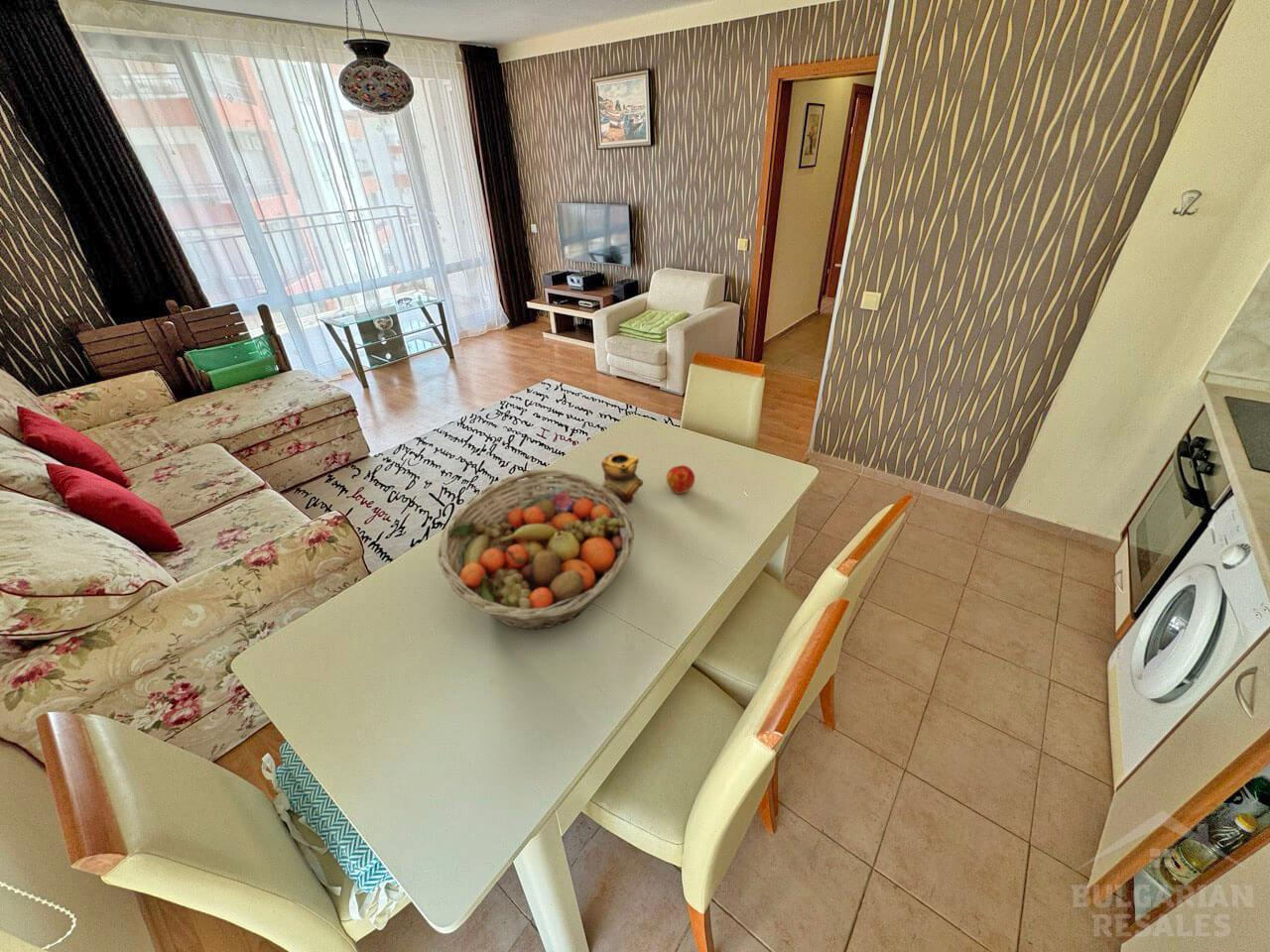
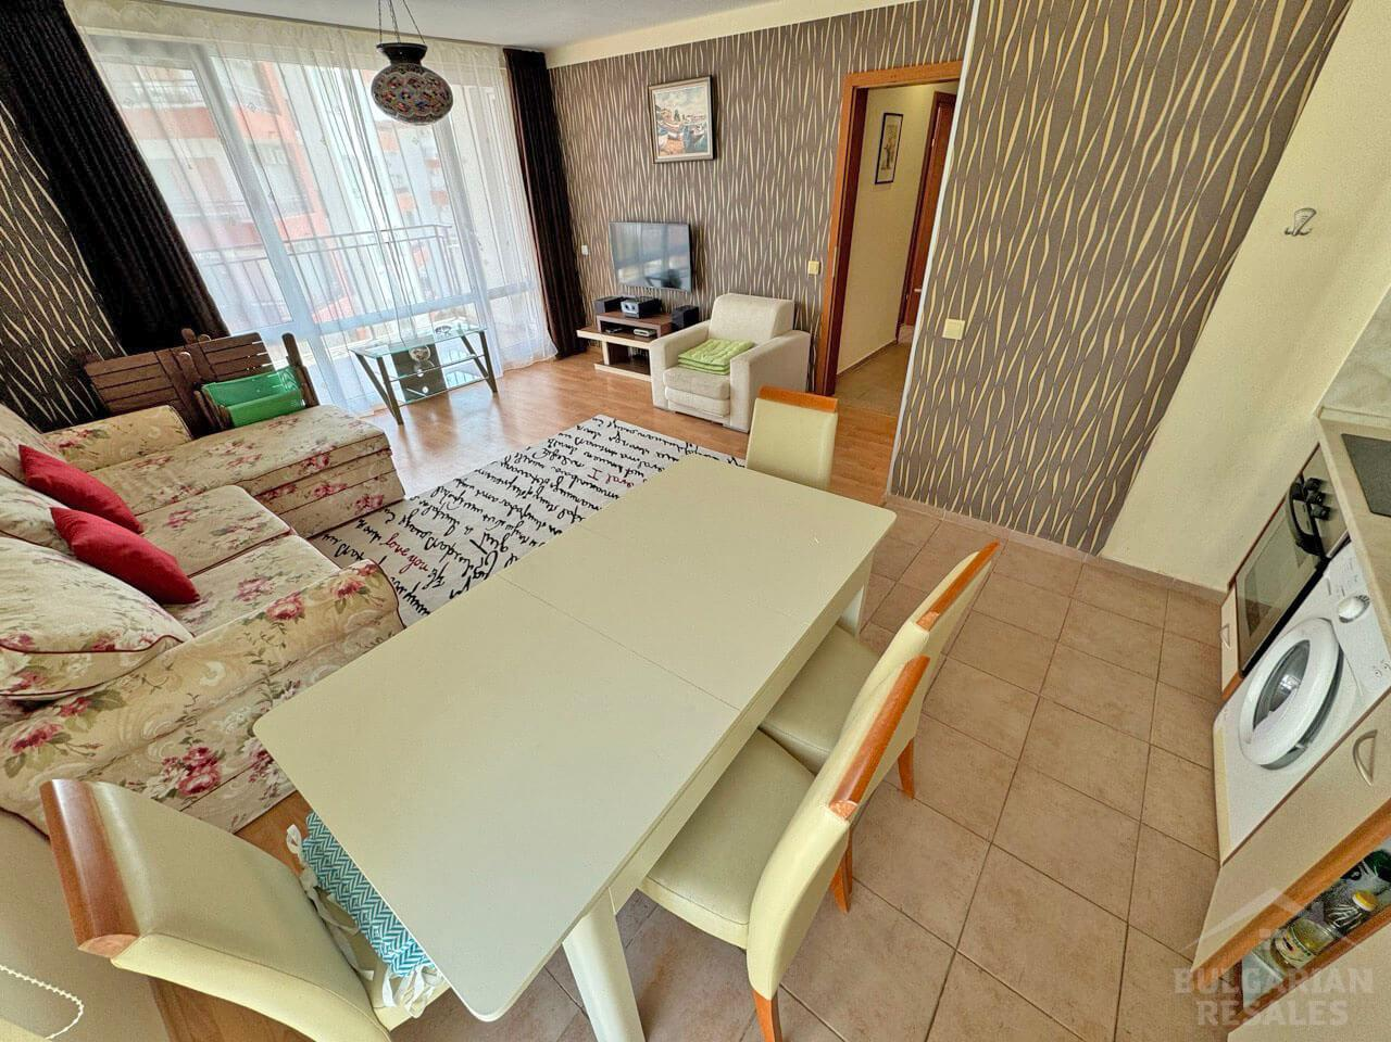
- apple [666,464,696,495]
- teapot [600,452,644,506]
- fruit basket [436,468,635,631]
